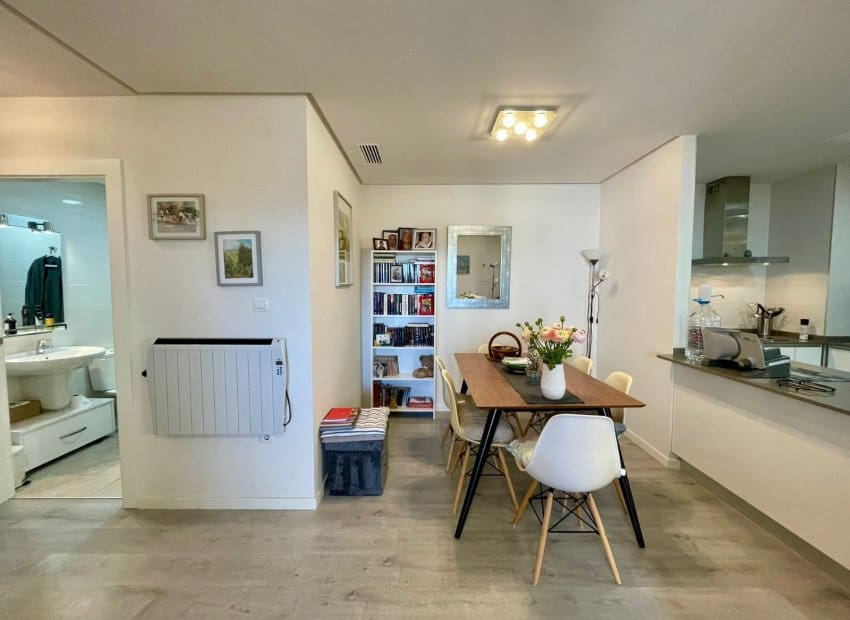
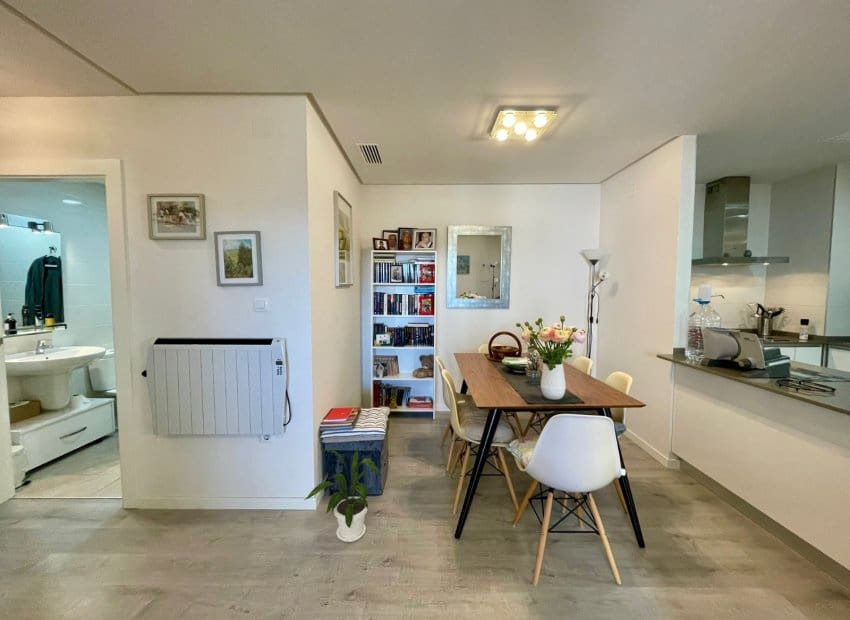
+ house plant [303,448,380,543]
